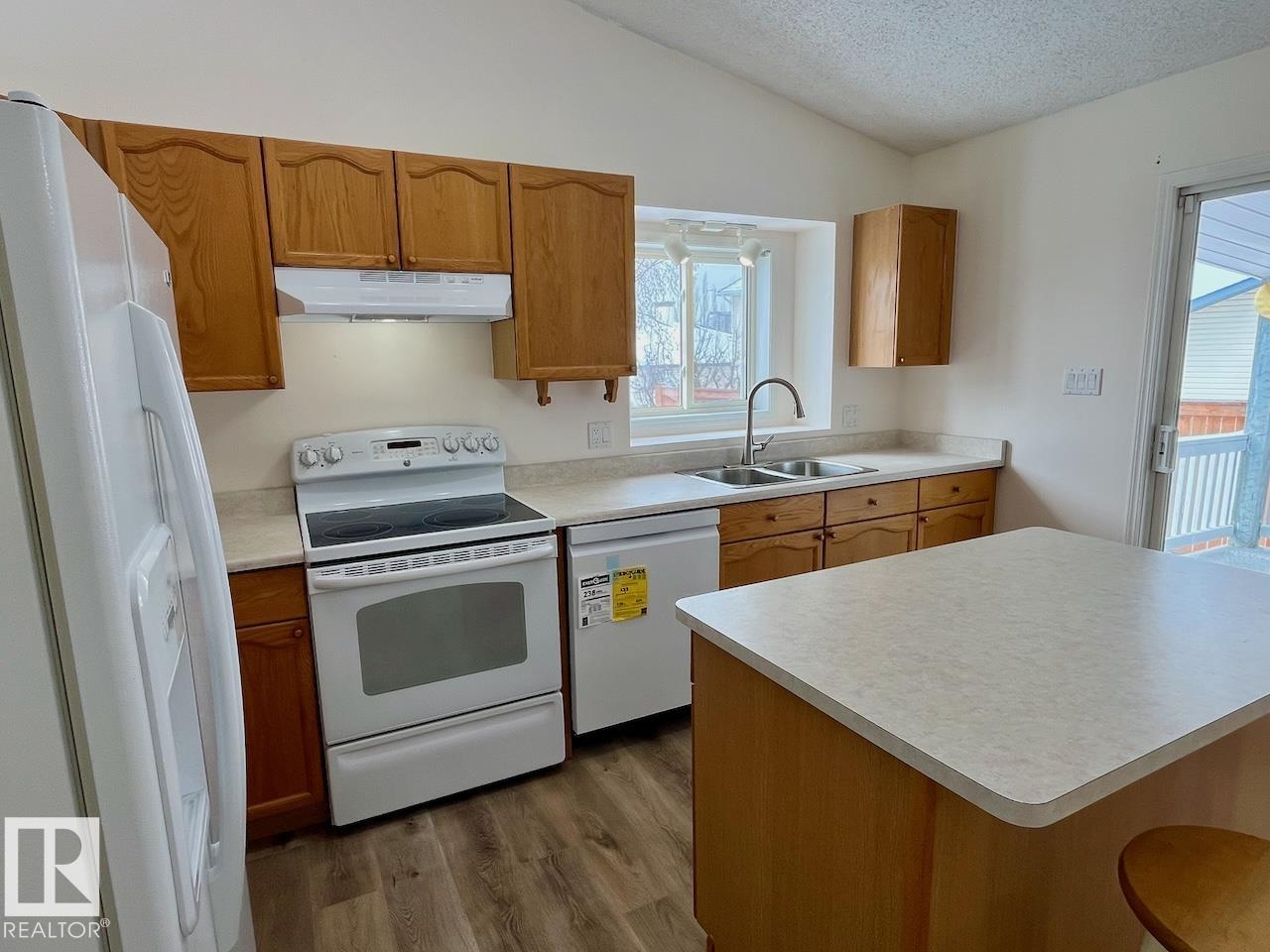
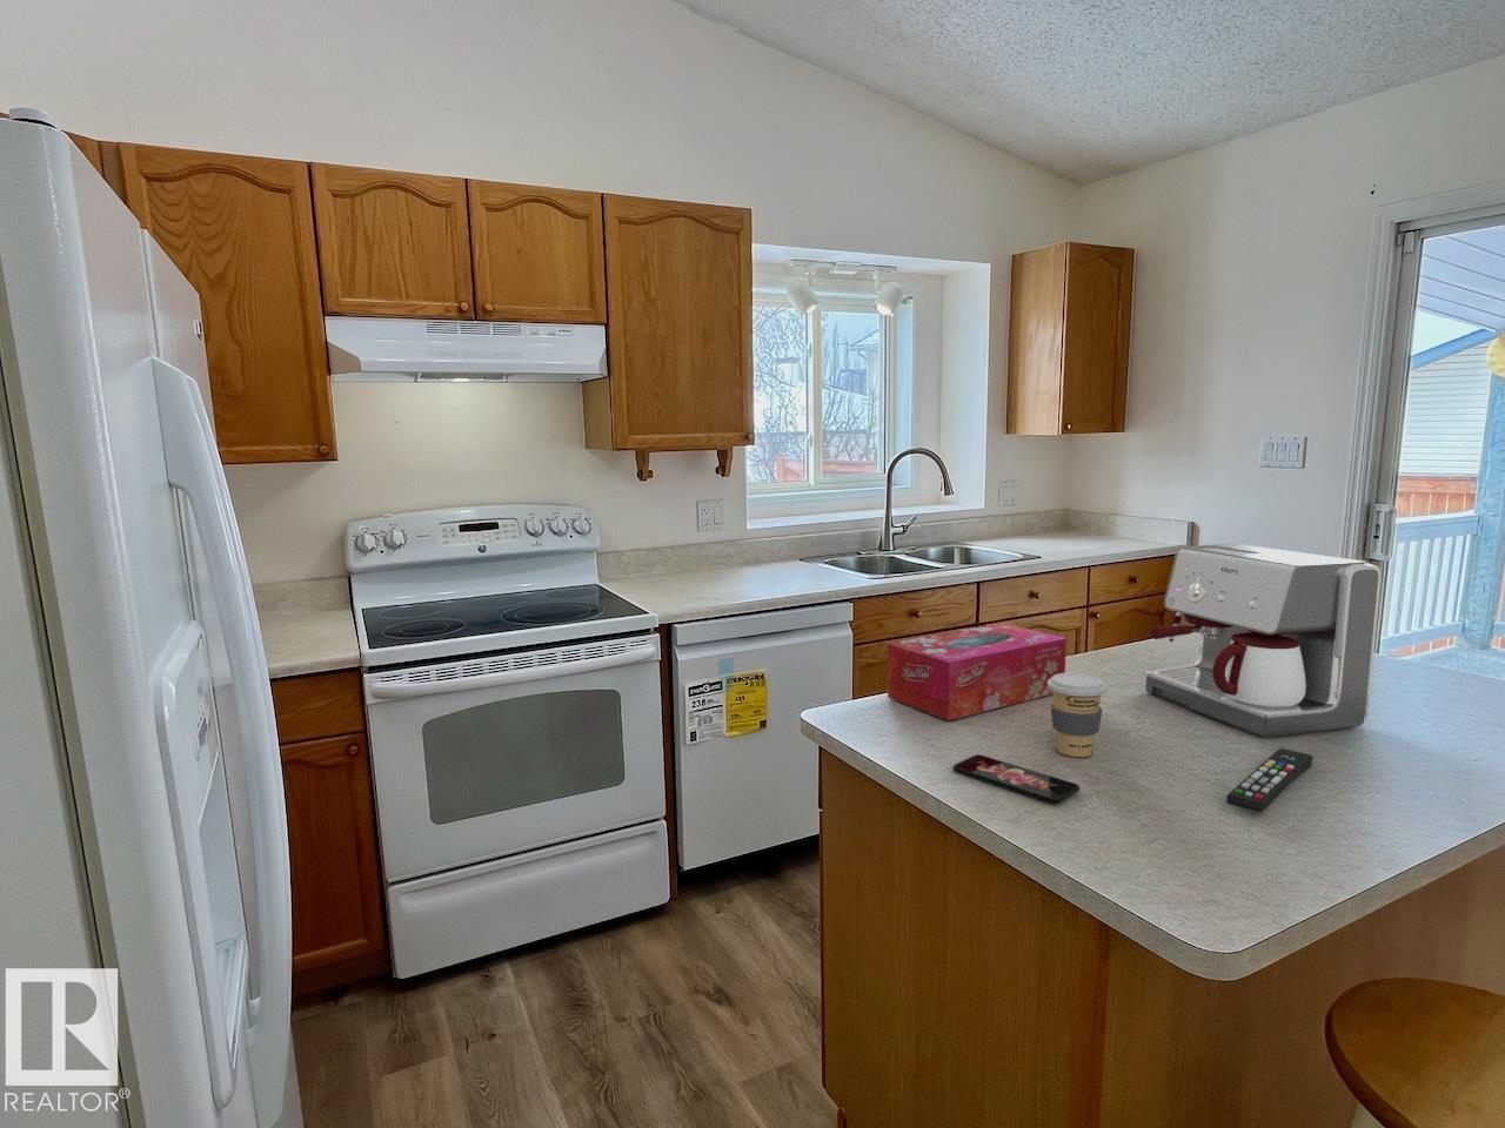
+ smartphone [953,754,1081,805]
+ remote control [1225,748,1314,814]
+ coffee cup [1048,672,1109,758]
+ coffee maker [1144,543,1383,738]
+ tissue box [886,622,1068,722]
